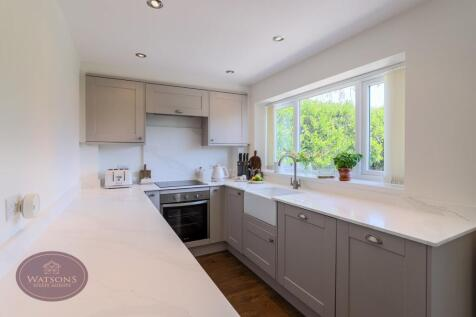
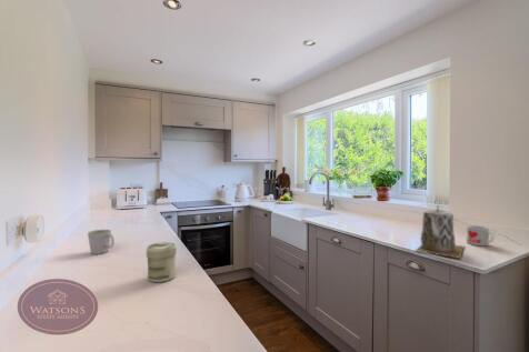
+ jar [146,241,178,283]
+ teapot [415,203,466,260]
+ mug [466,224,496,247]
+ mug [87,229,116,255]
